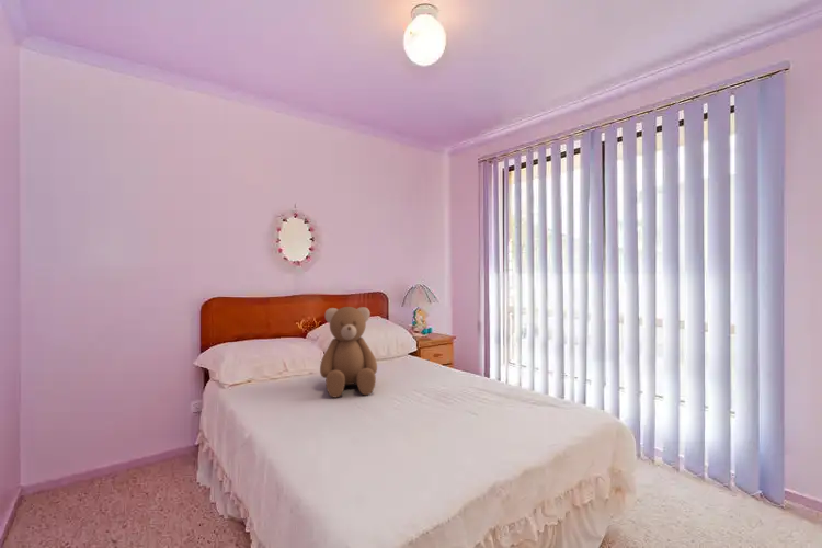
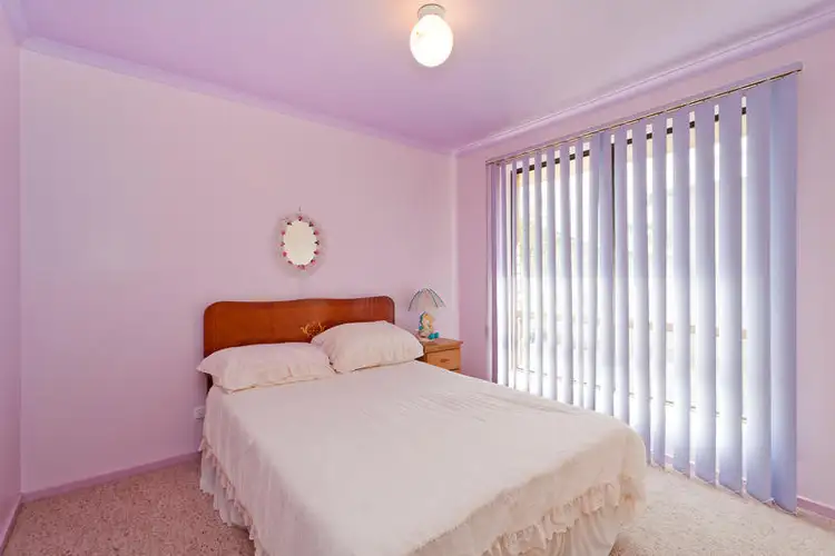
- teddy bear [319,306,378,399]
